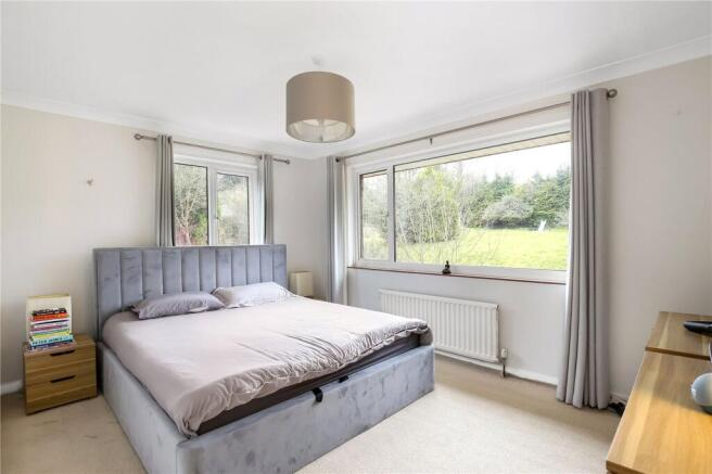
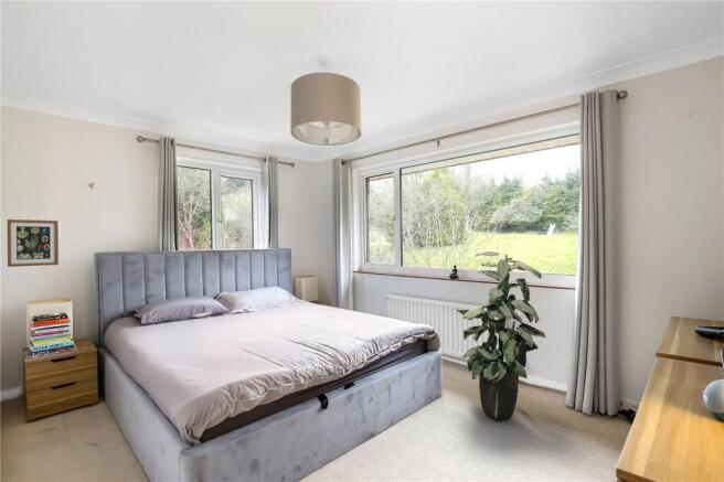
+ indoor plant [455,250,547,420]
+ wall art [7,218,60,268]
